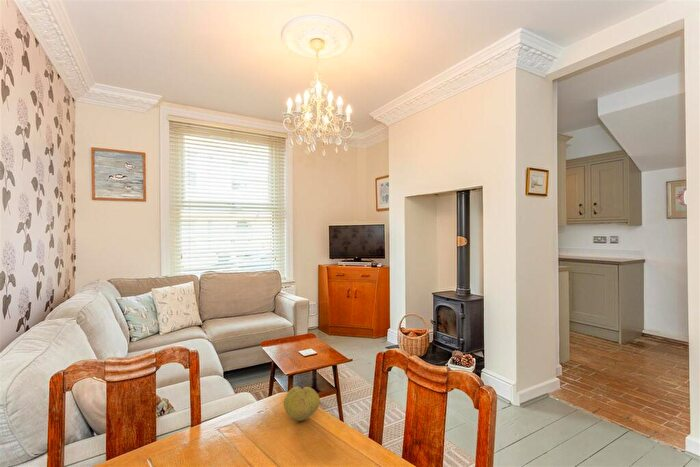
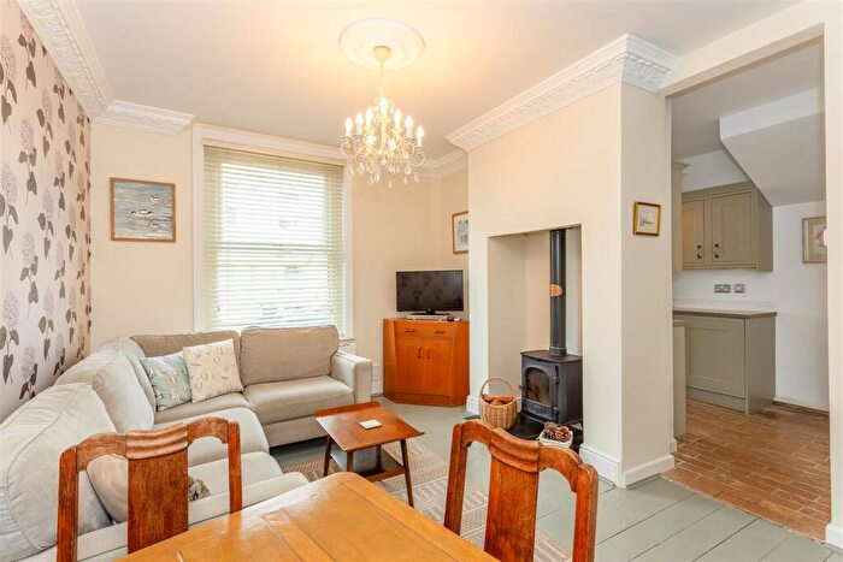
- fruit [283,386,321,422]
